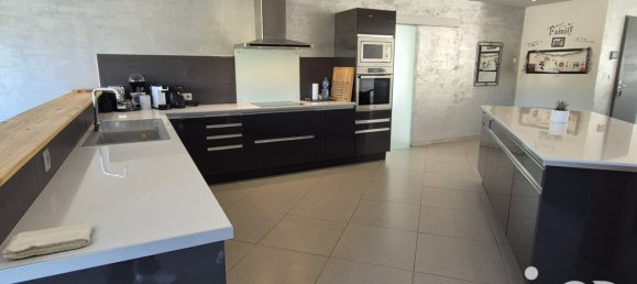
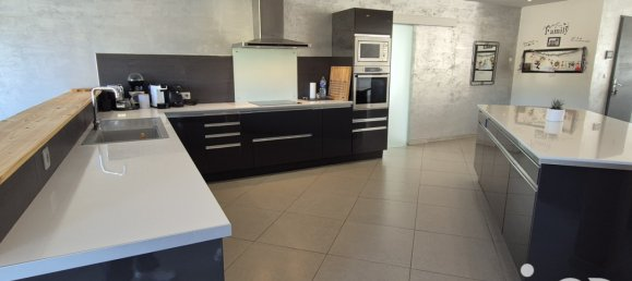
- washcloth [1,222,94,260]
